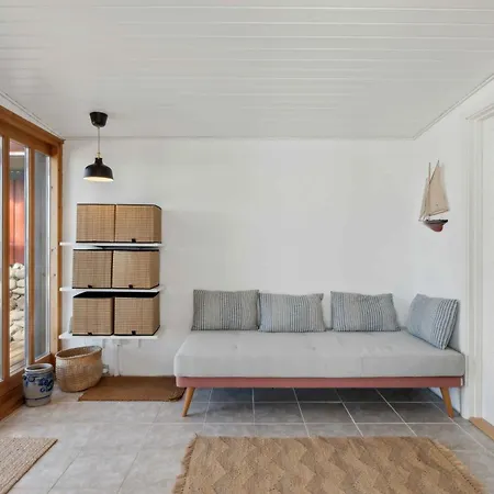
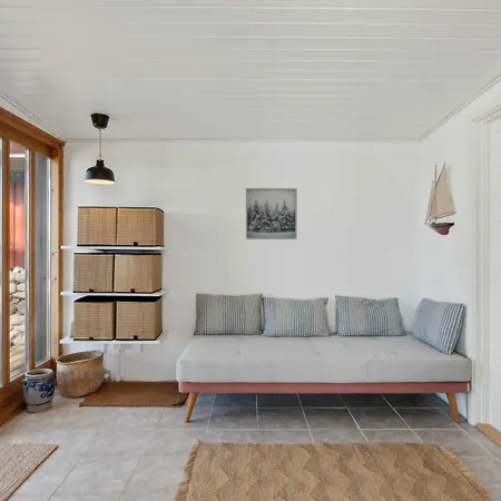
+ wall art [245,187,298,240]
